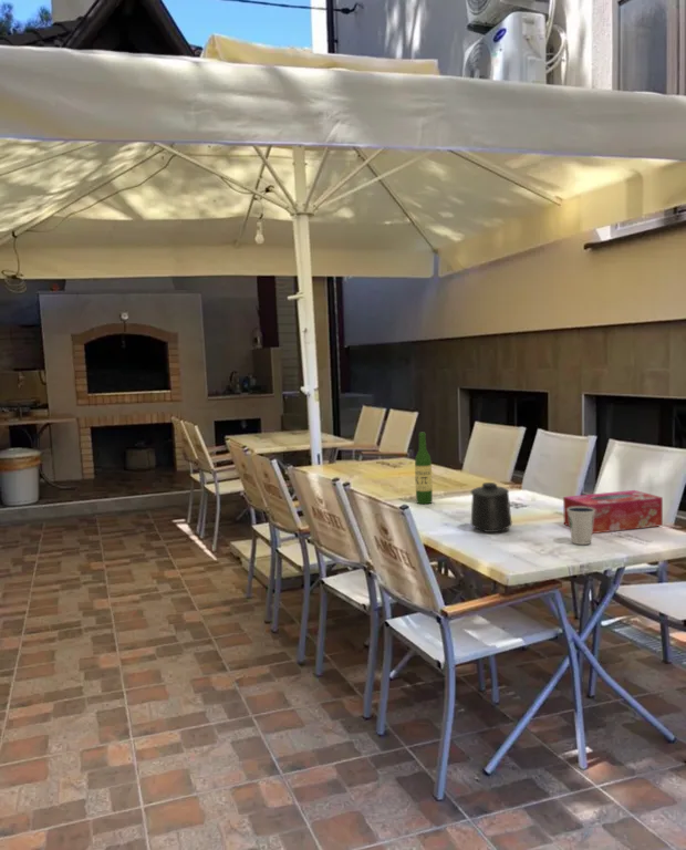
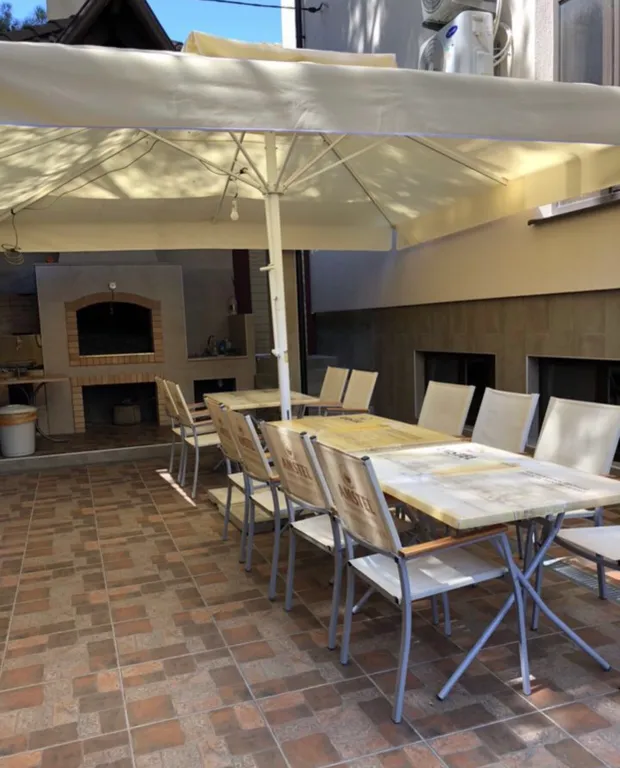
- tissue box [562,489,664,535]
- dixie cup [567,507,595,546]
- mug [470,481,513,533]
- wine bottle [414,432,434,505]
